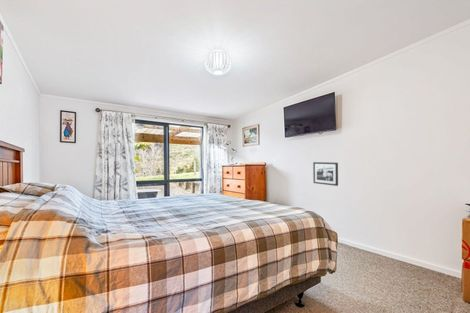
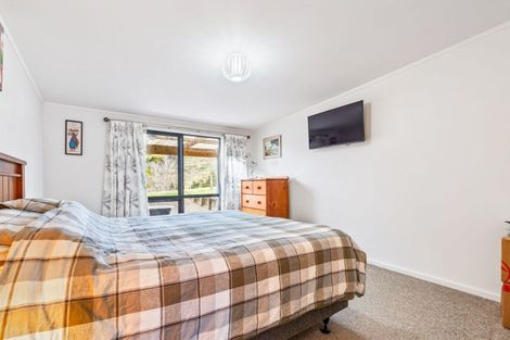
- picture frame [312,161,339,187]
